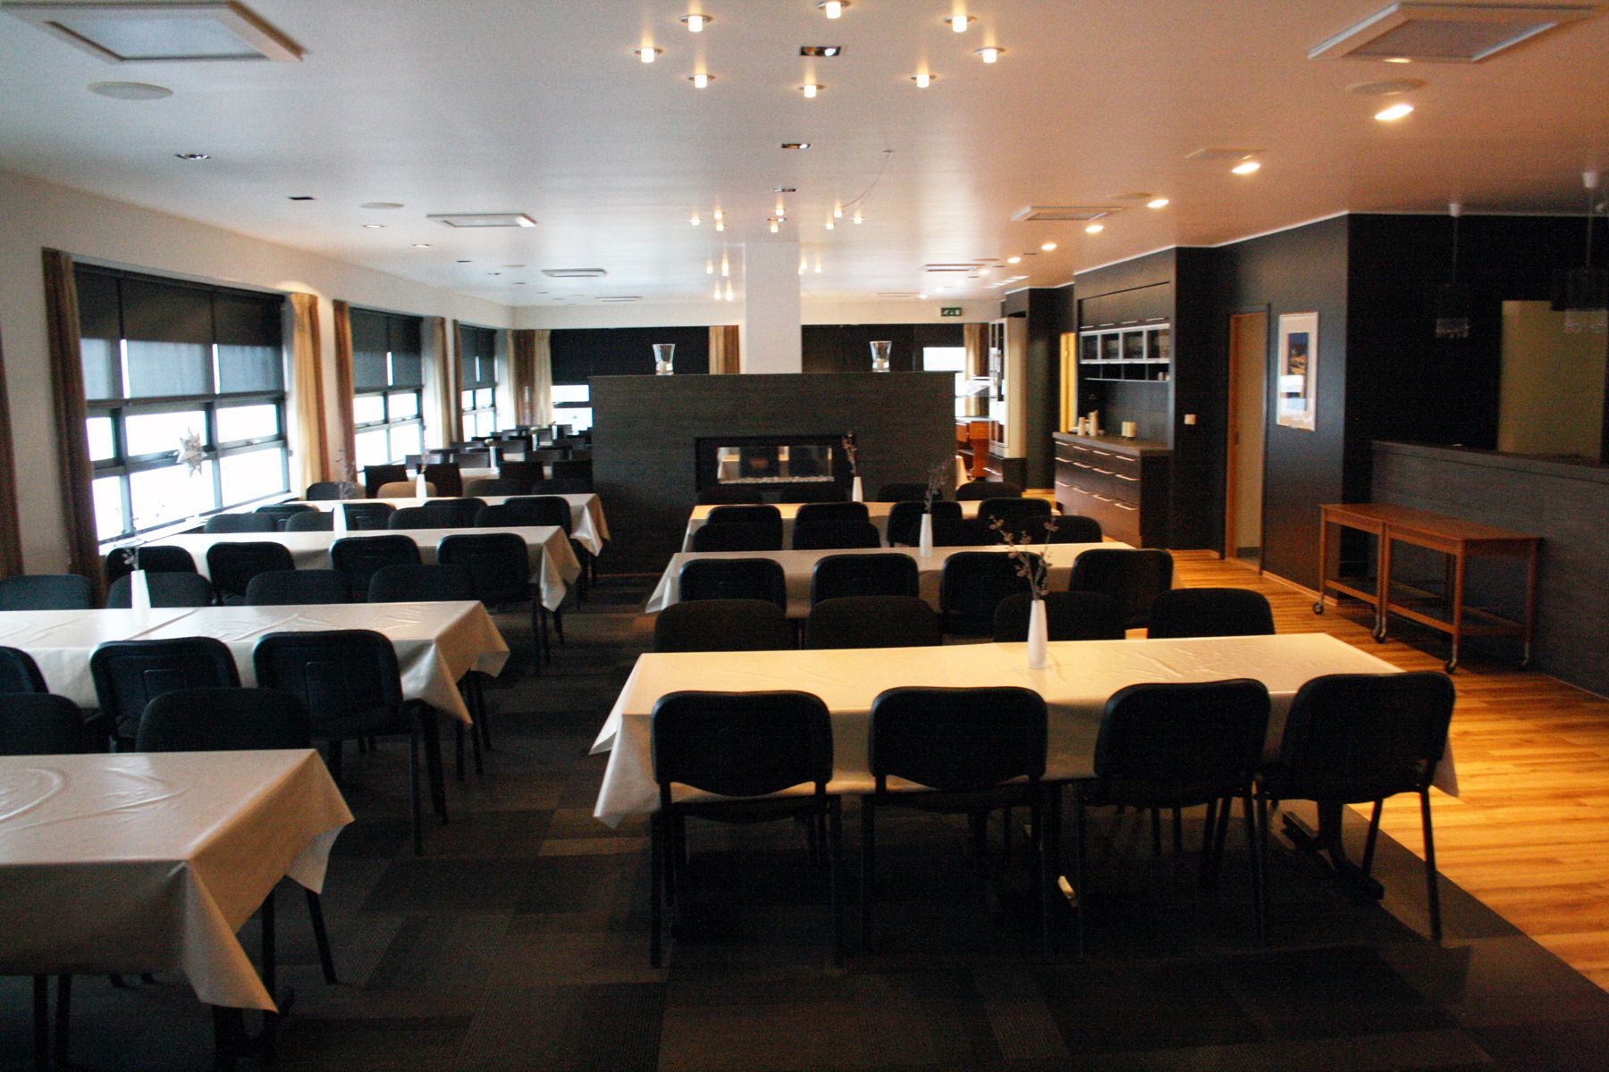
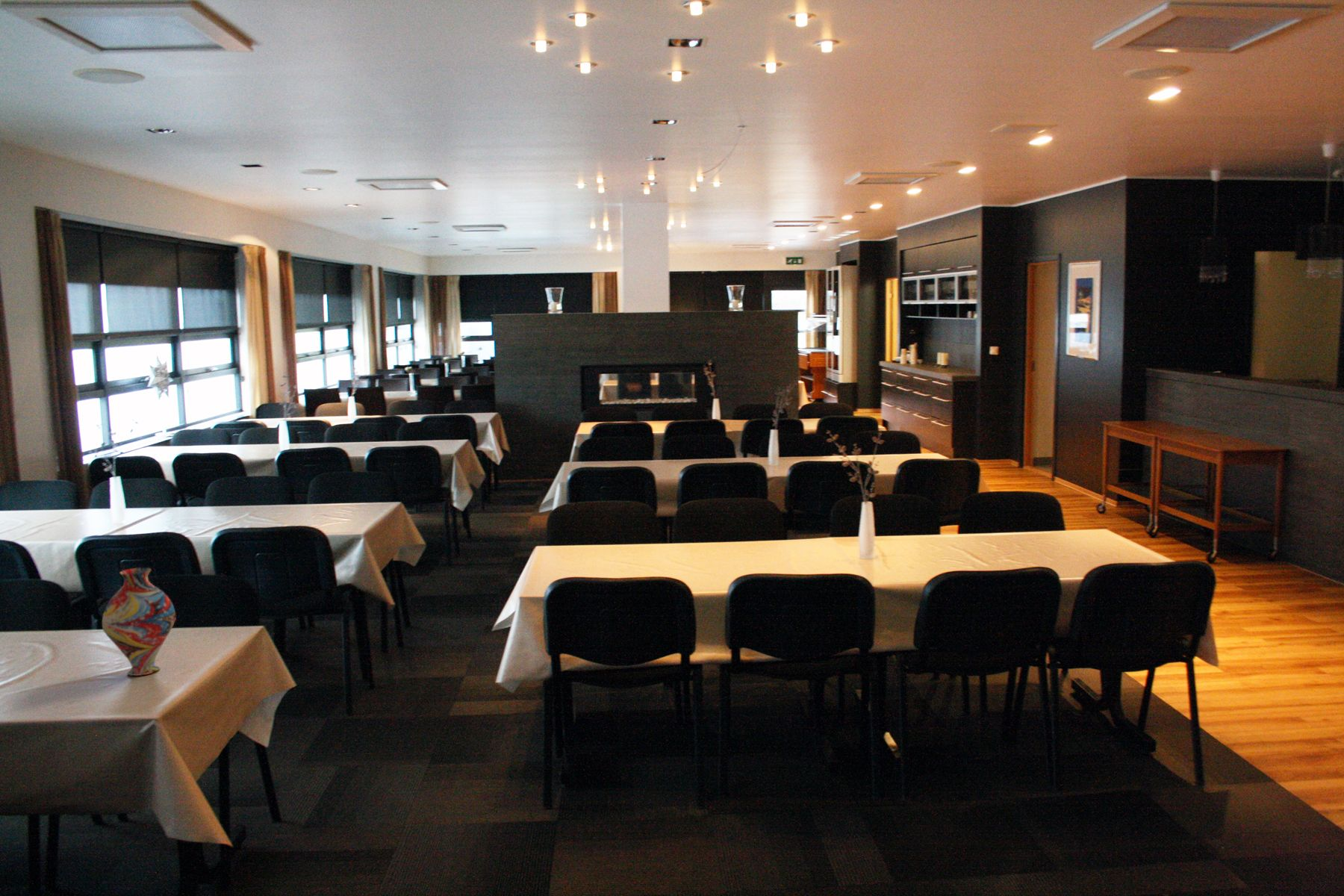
+ vase [102,567,176,676]
